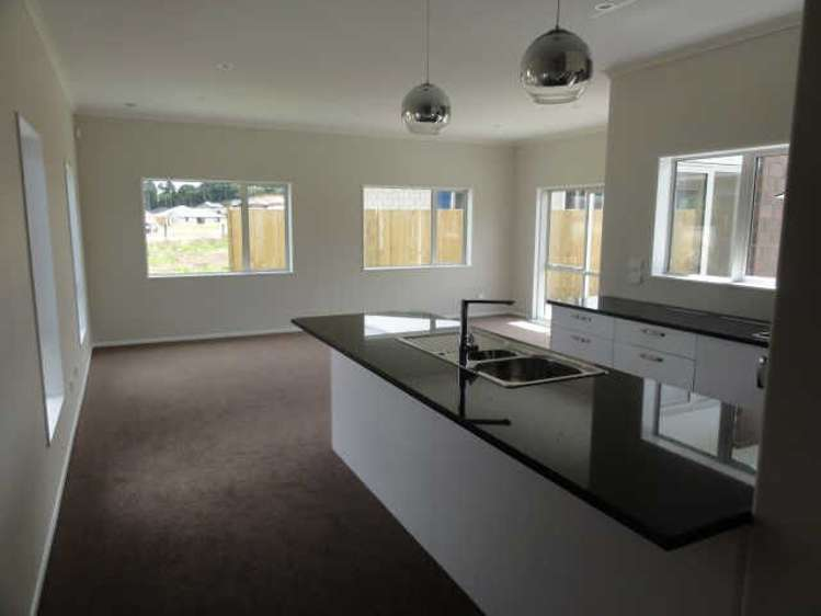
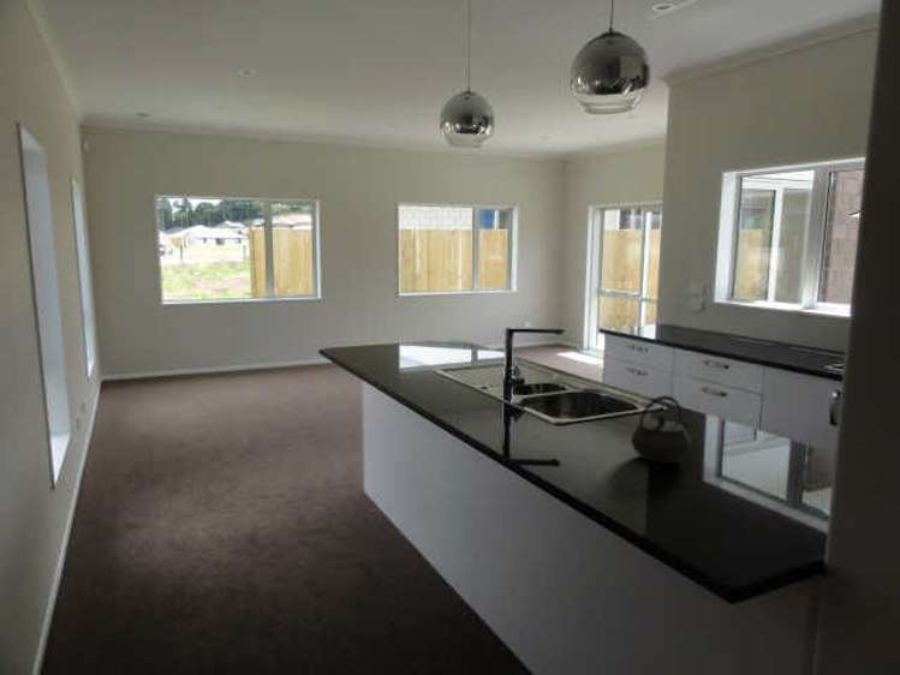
+ kettle [630,394,692,465]
